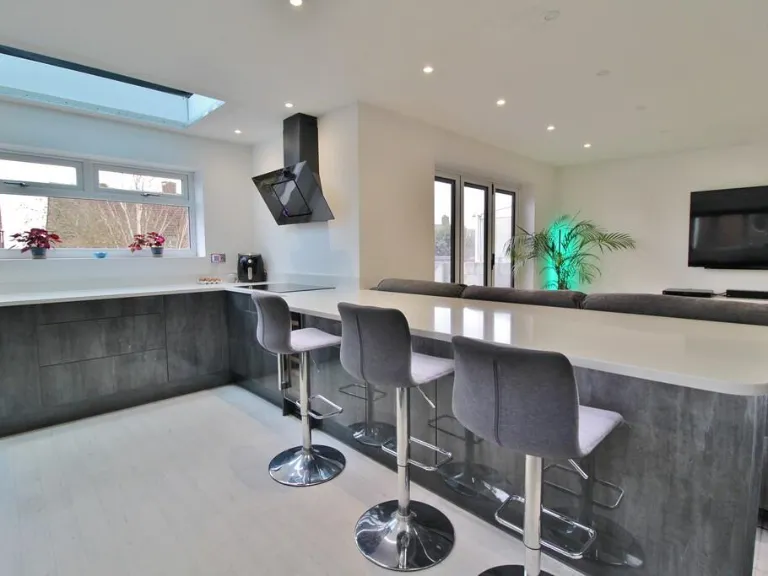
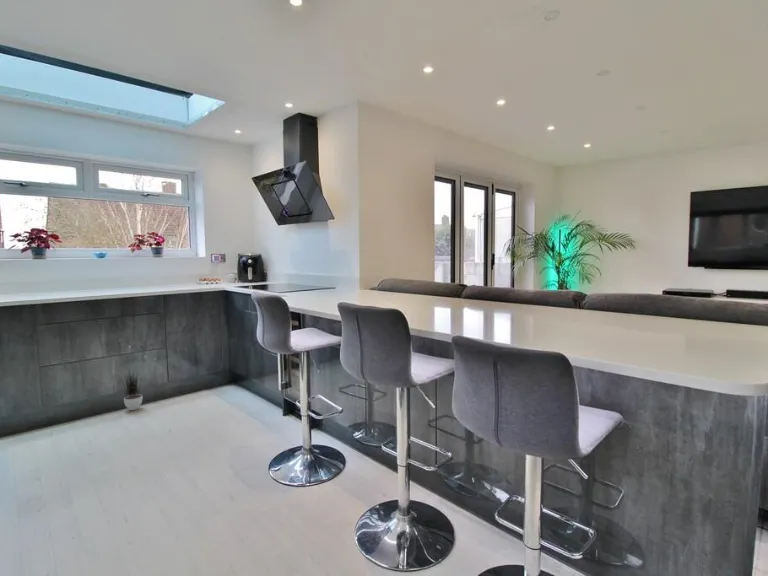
+ potted plant [119,369,171,411]
